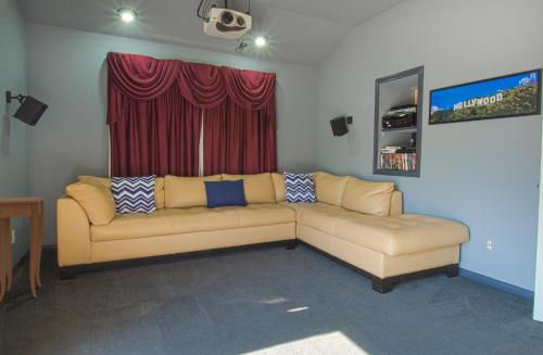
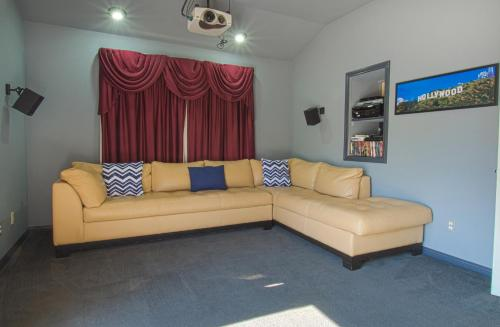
- side table [0,195,47,303]
